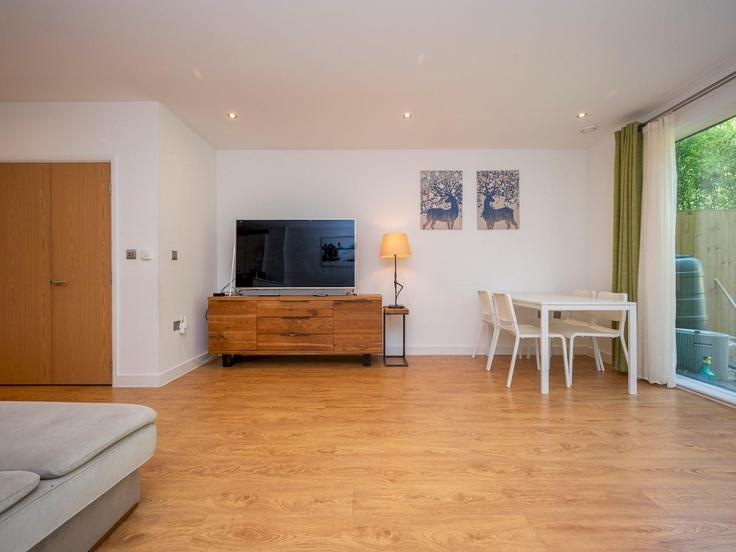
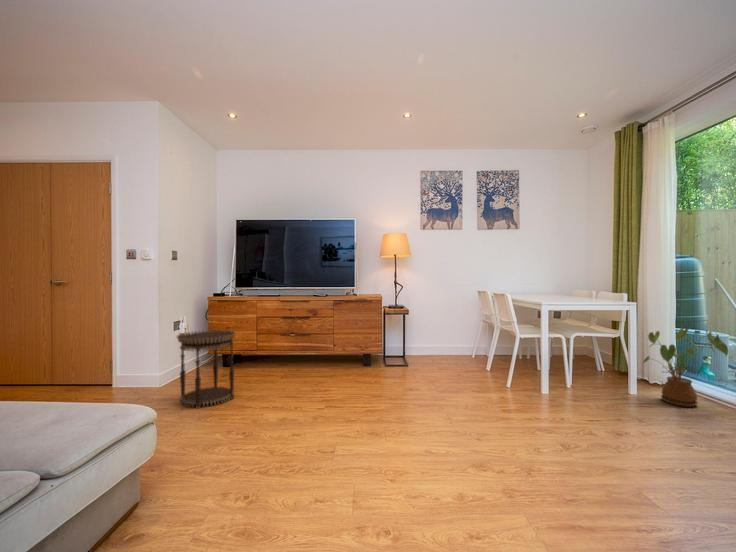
+ house plant [641,327,729,408]
+ side table [175,329,237,410]
